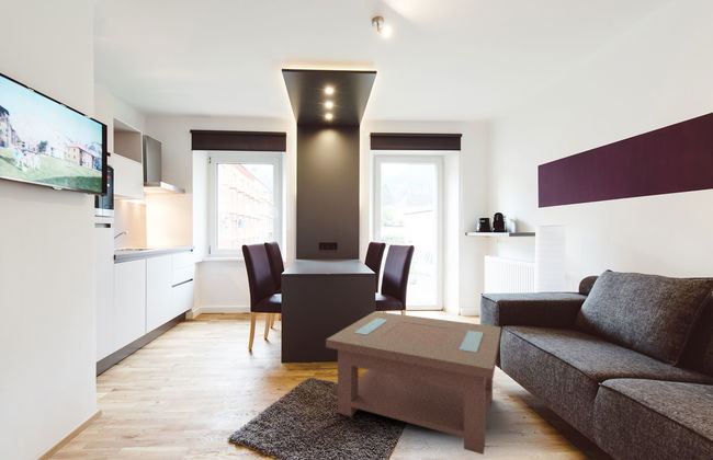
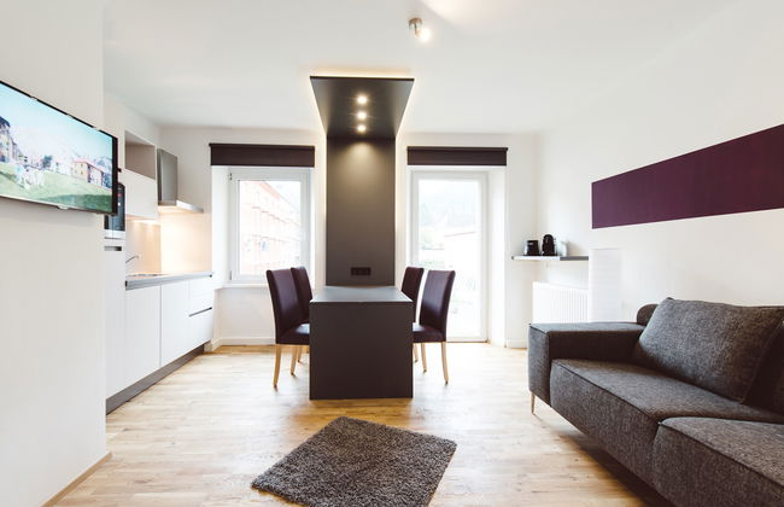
- coffee table [325,310,502,456]
